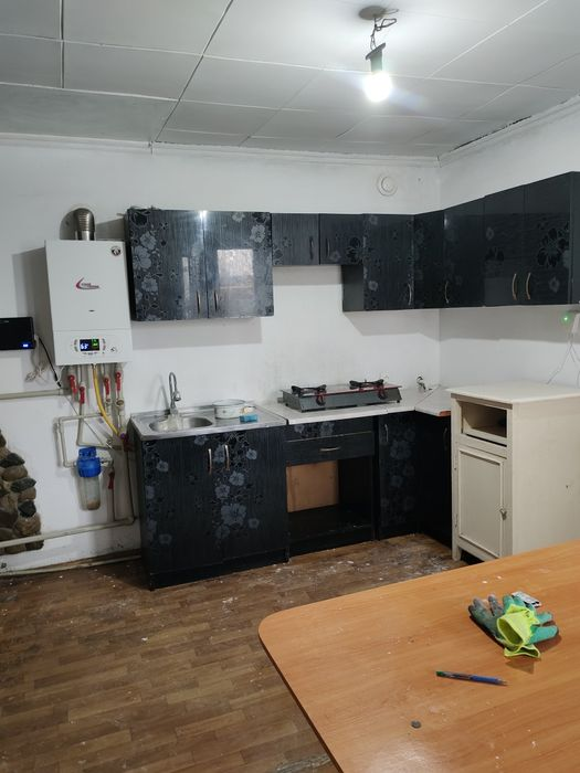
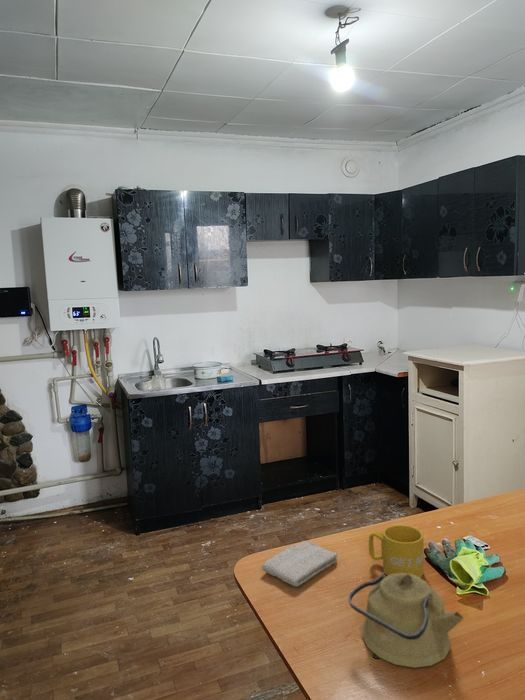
+ kettle [347,571,465,669]
+ mug [368,524,424,578]
+ washcloth [261,540,338,588]
